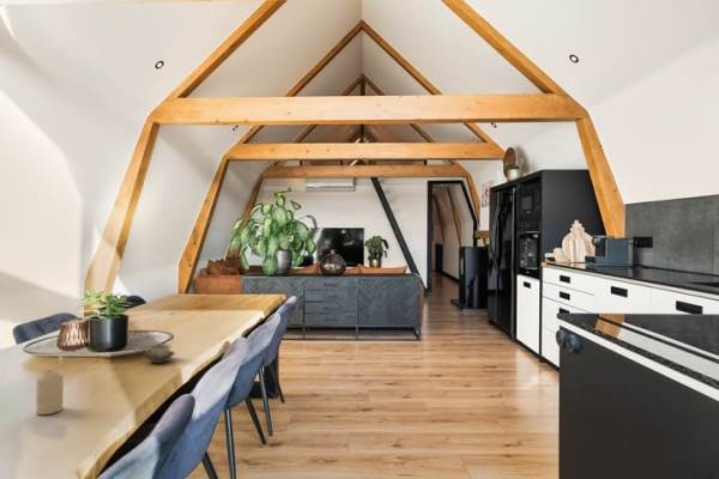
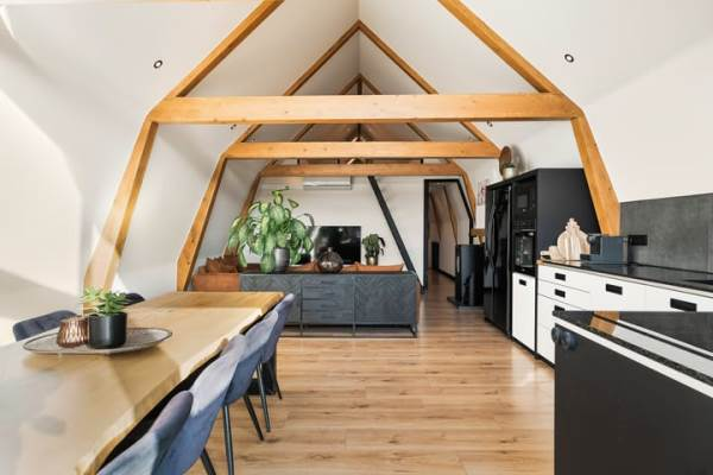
- cup [144,342,176,364]
- candle [35,369,65,416]
